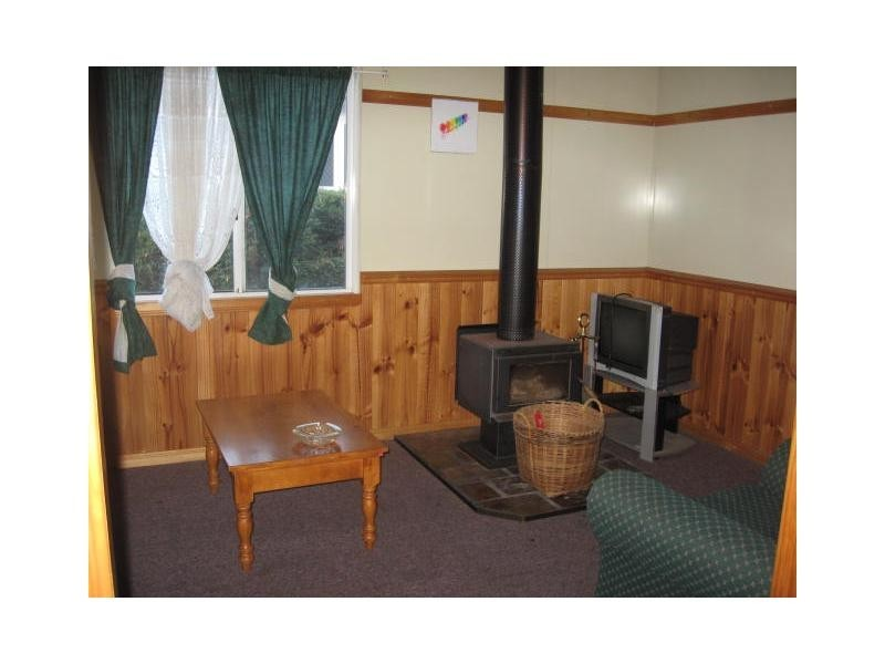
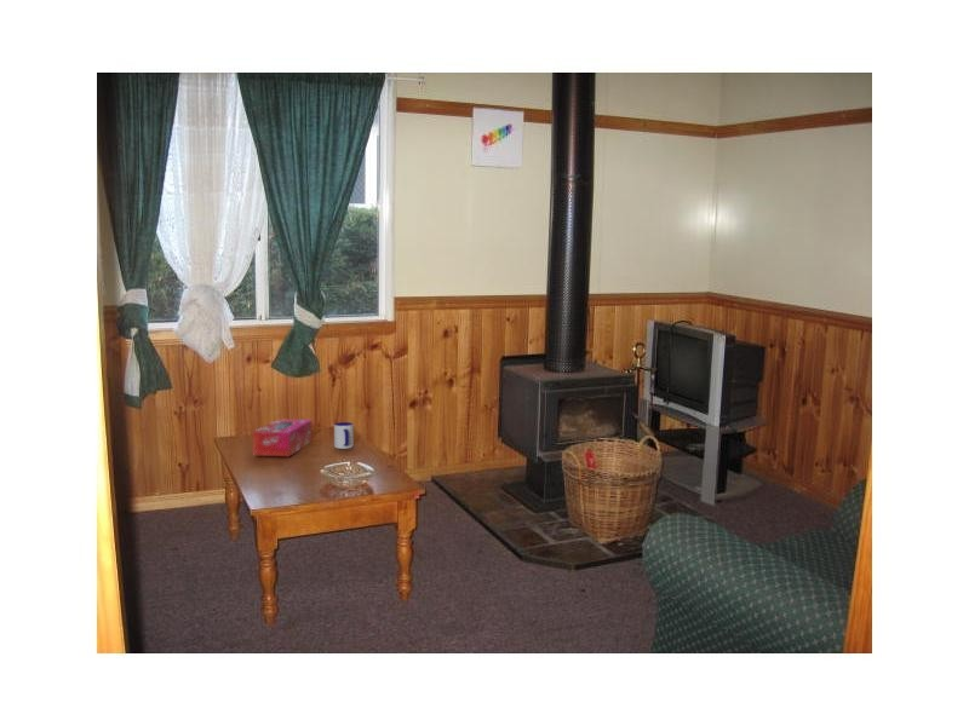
+ mug [333,421,355,450]
+ tissue box [252,417,314,457]
